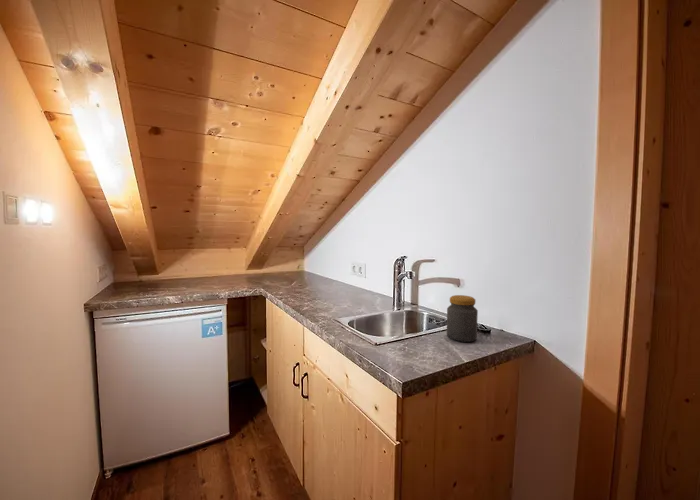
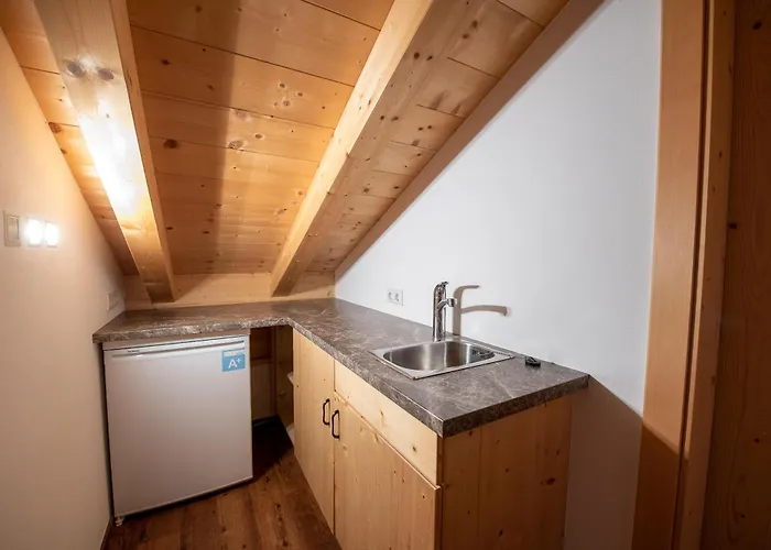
- jar [446,294,479,343]
